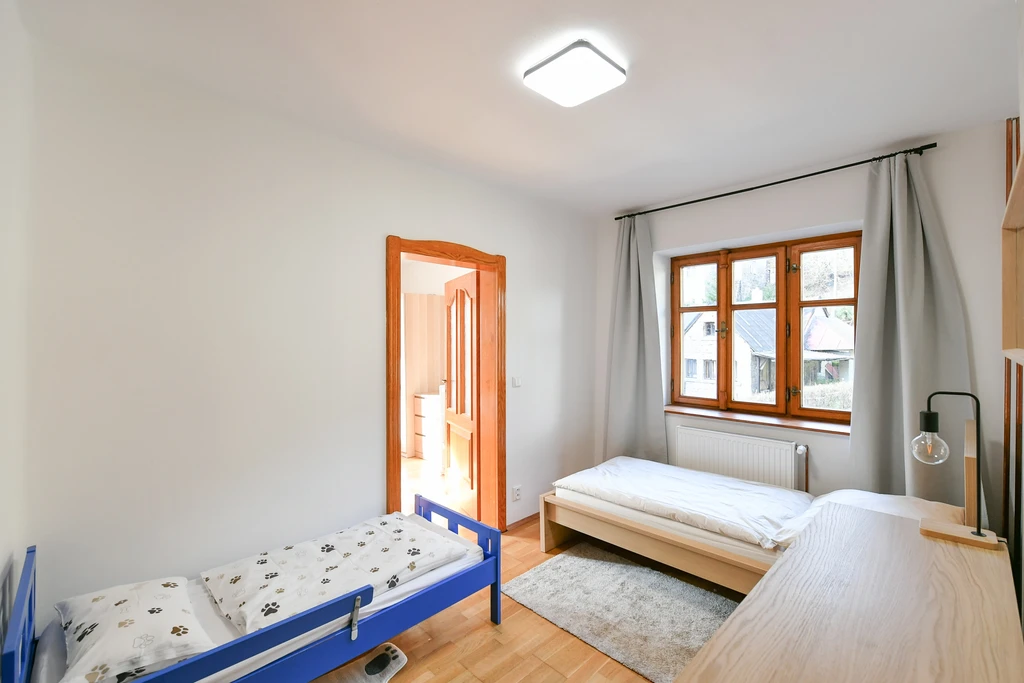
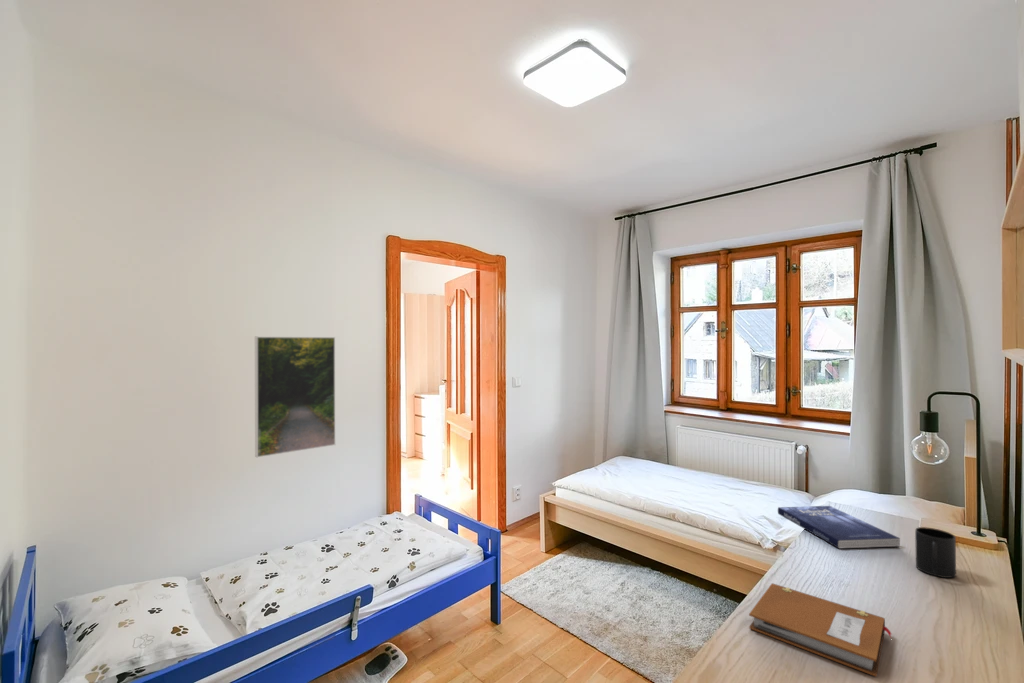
+ mug [914,526,957,579]
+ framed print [254,336,336,458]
+ book [777,505,901,550]
+ notebook [748,582,893,677]
